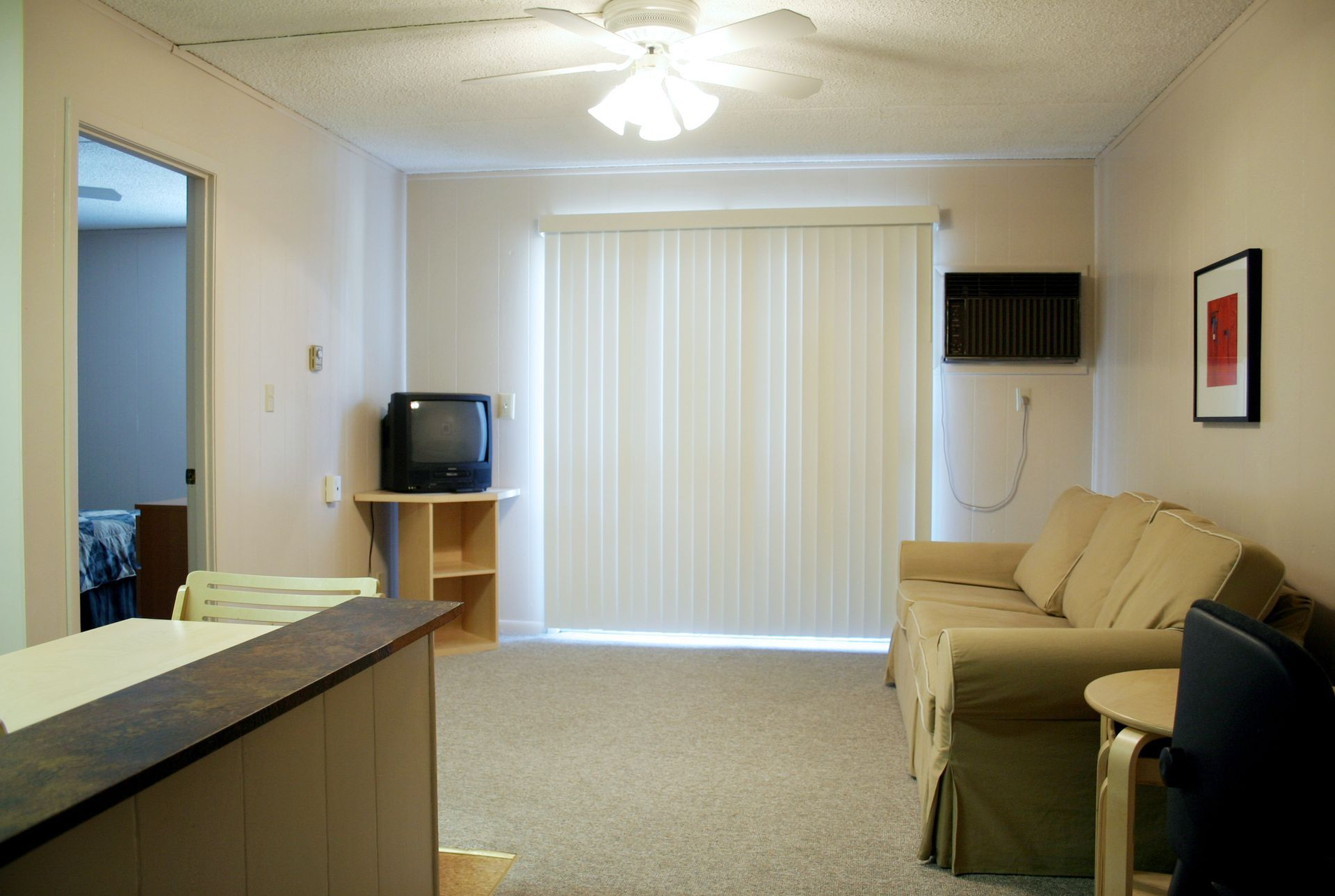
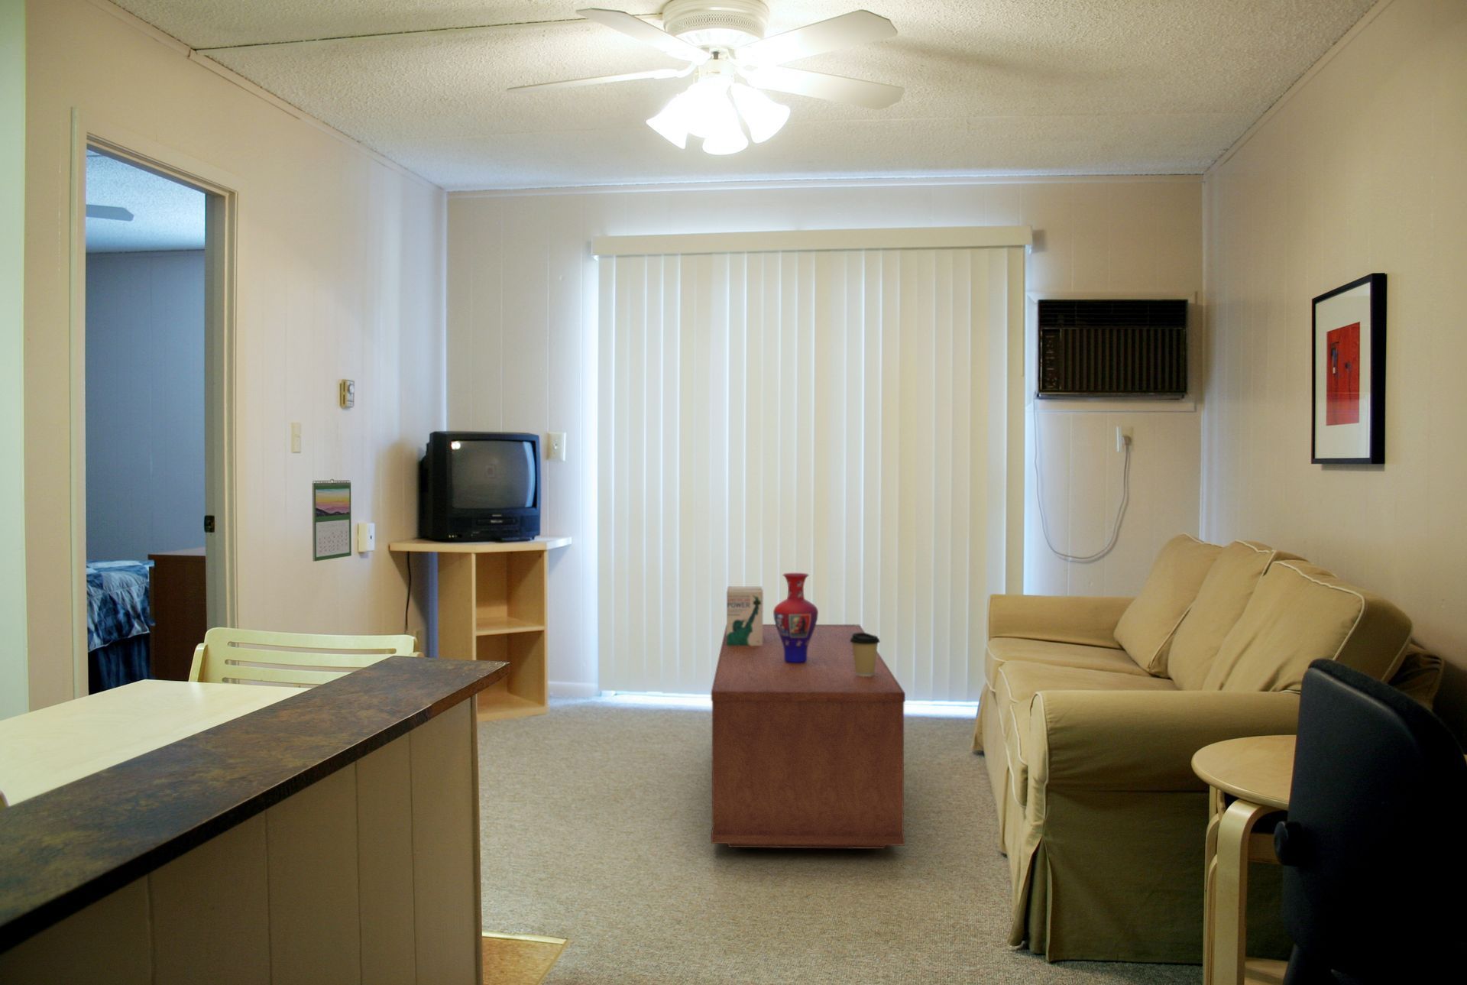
+ coffee cup [849,632,881,676]
+ books [726,585,764,645]
+ vase [773,573,819,663]
+ coffee table [711,623,907,850]
+ calendar [312,478,353,563]
